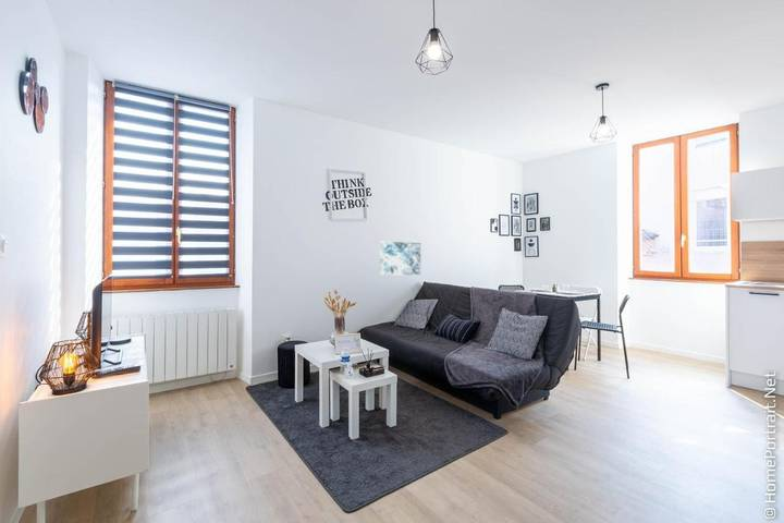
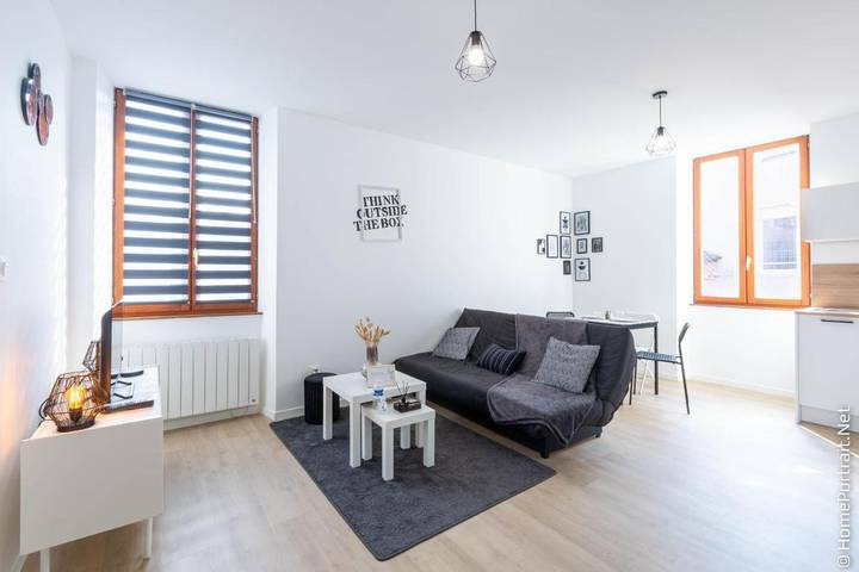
- wall art [379,241,421,277]
